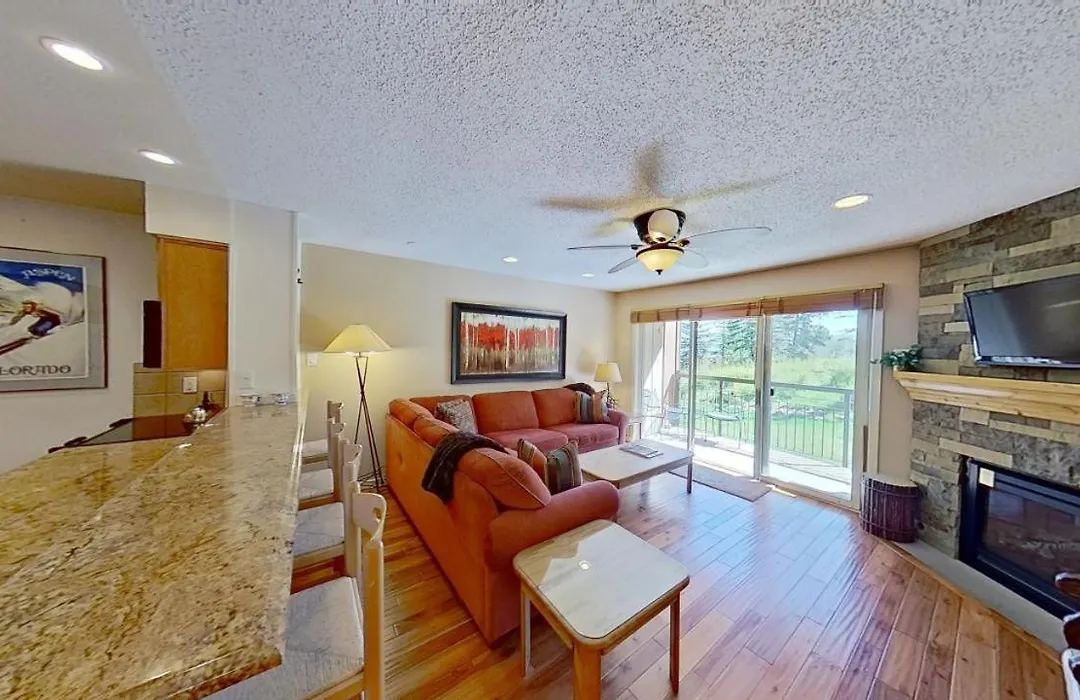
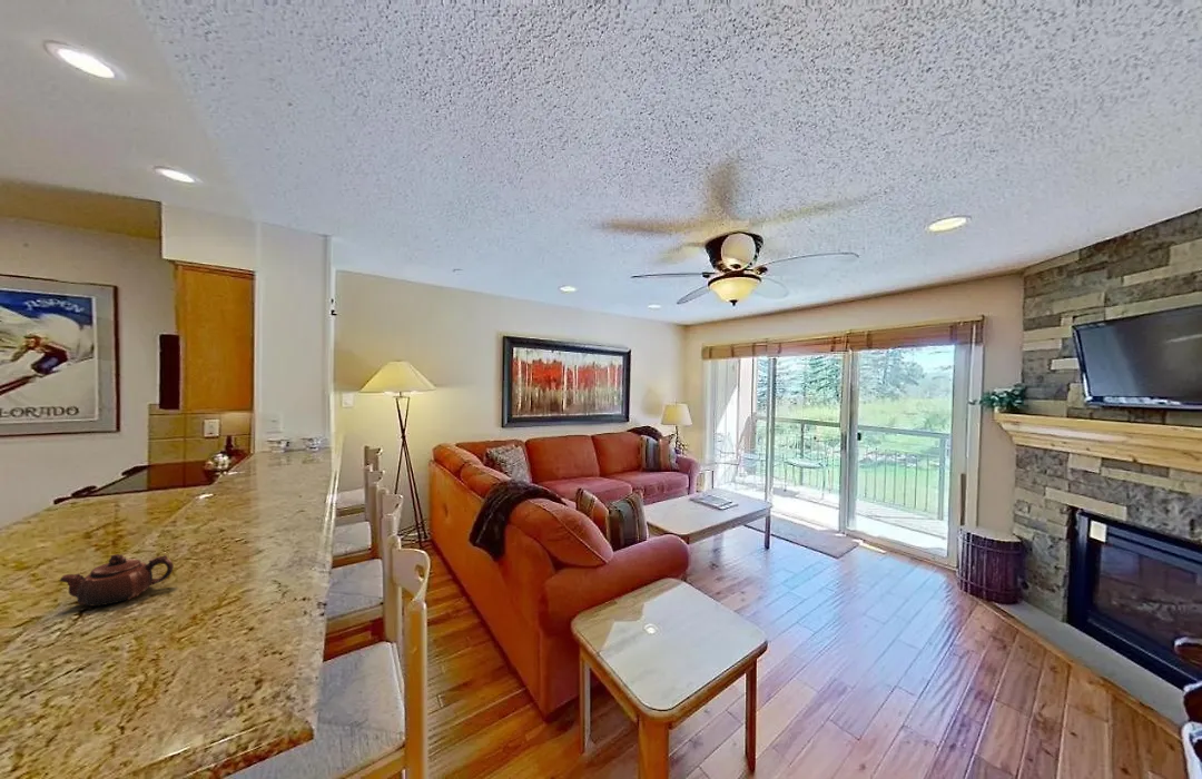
+ teapot [59,553,175,608]
